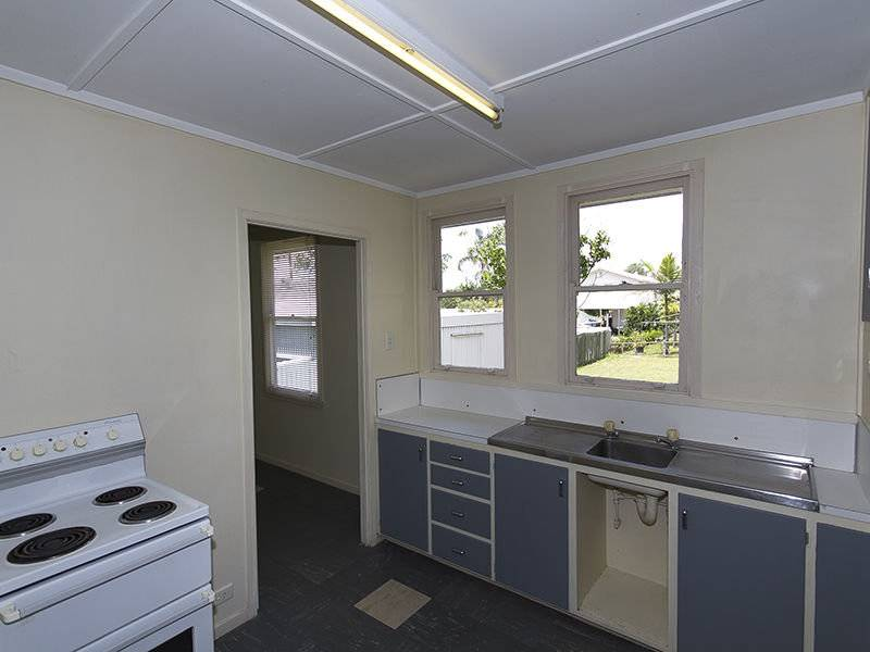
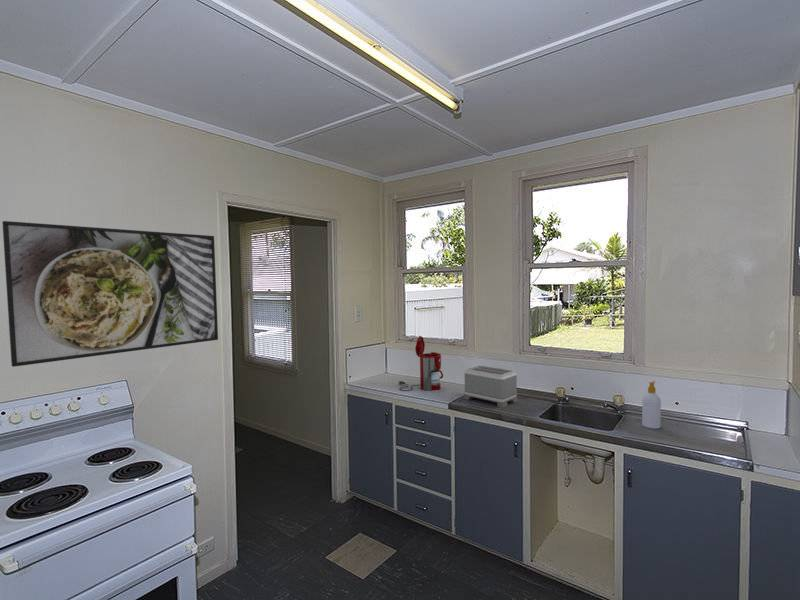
+ toaster [462,364,519,409]
+ coffee maker [397,335,444,392]
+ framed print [1,220,219,368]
+ soap bottle [641,380,662,430]
